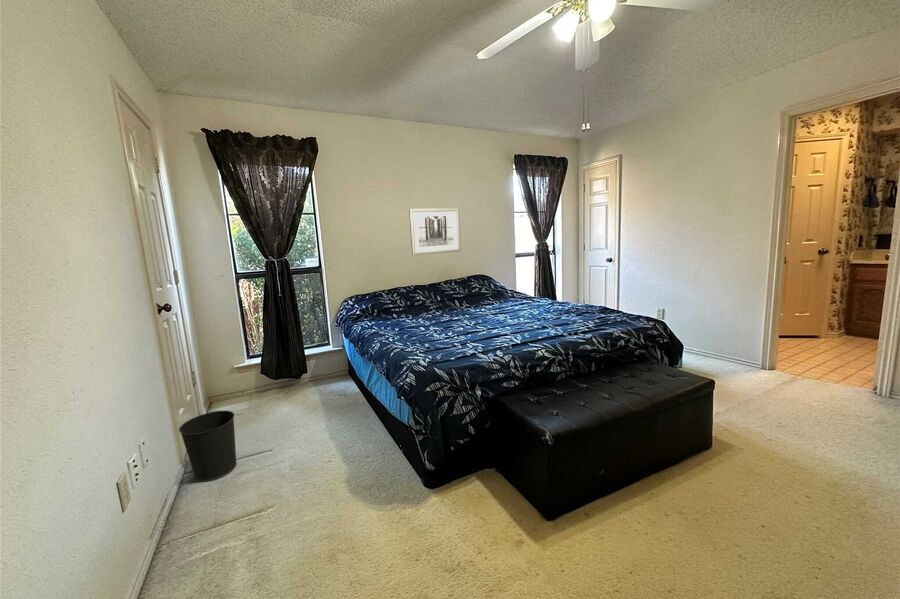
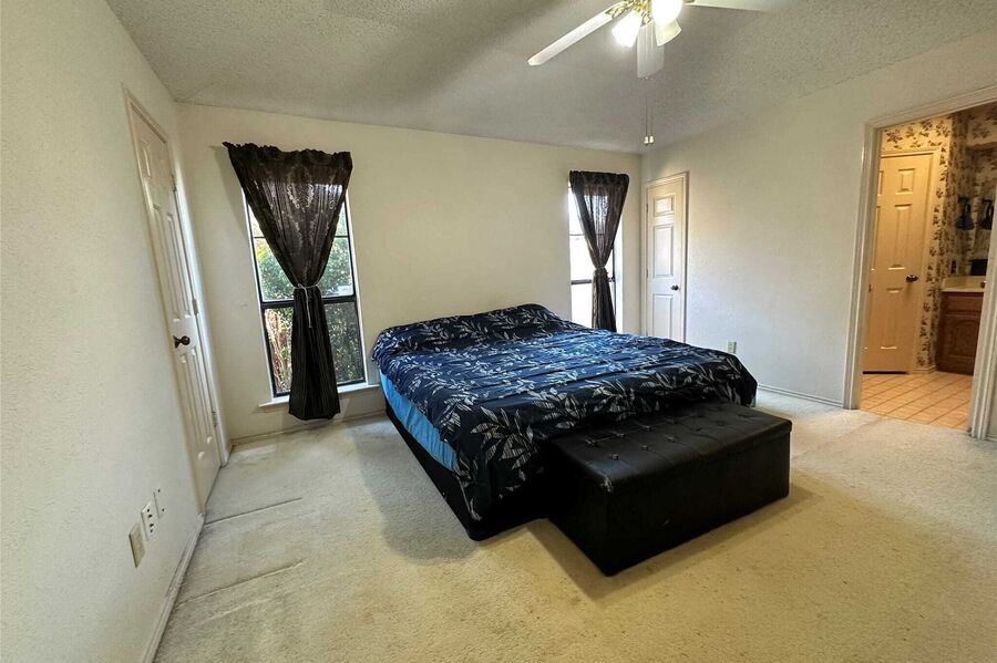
- wastebasket [178,410,237,483]
- wall art [408,207,462,256]
